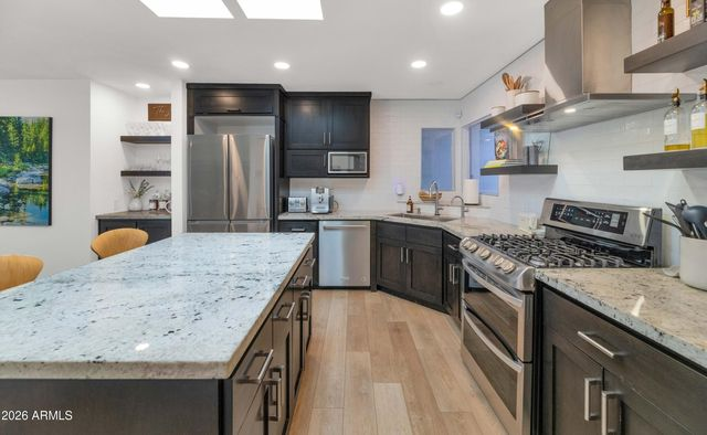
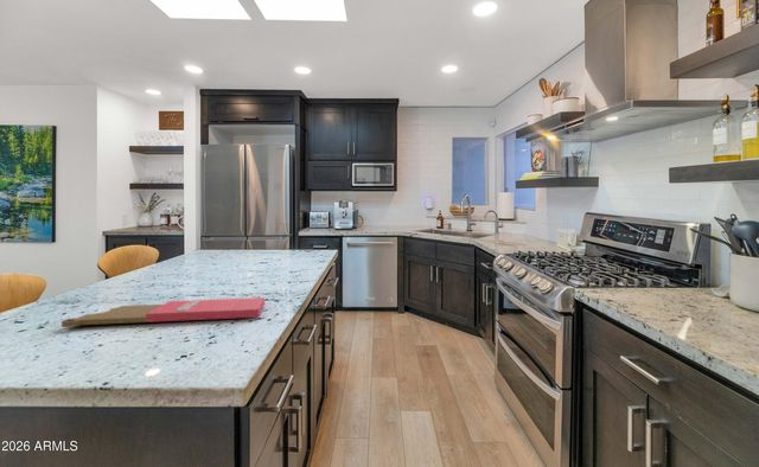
+ cutting board [60,296,266,328]
